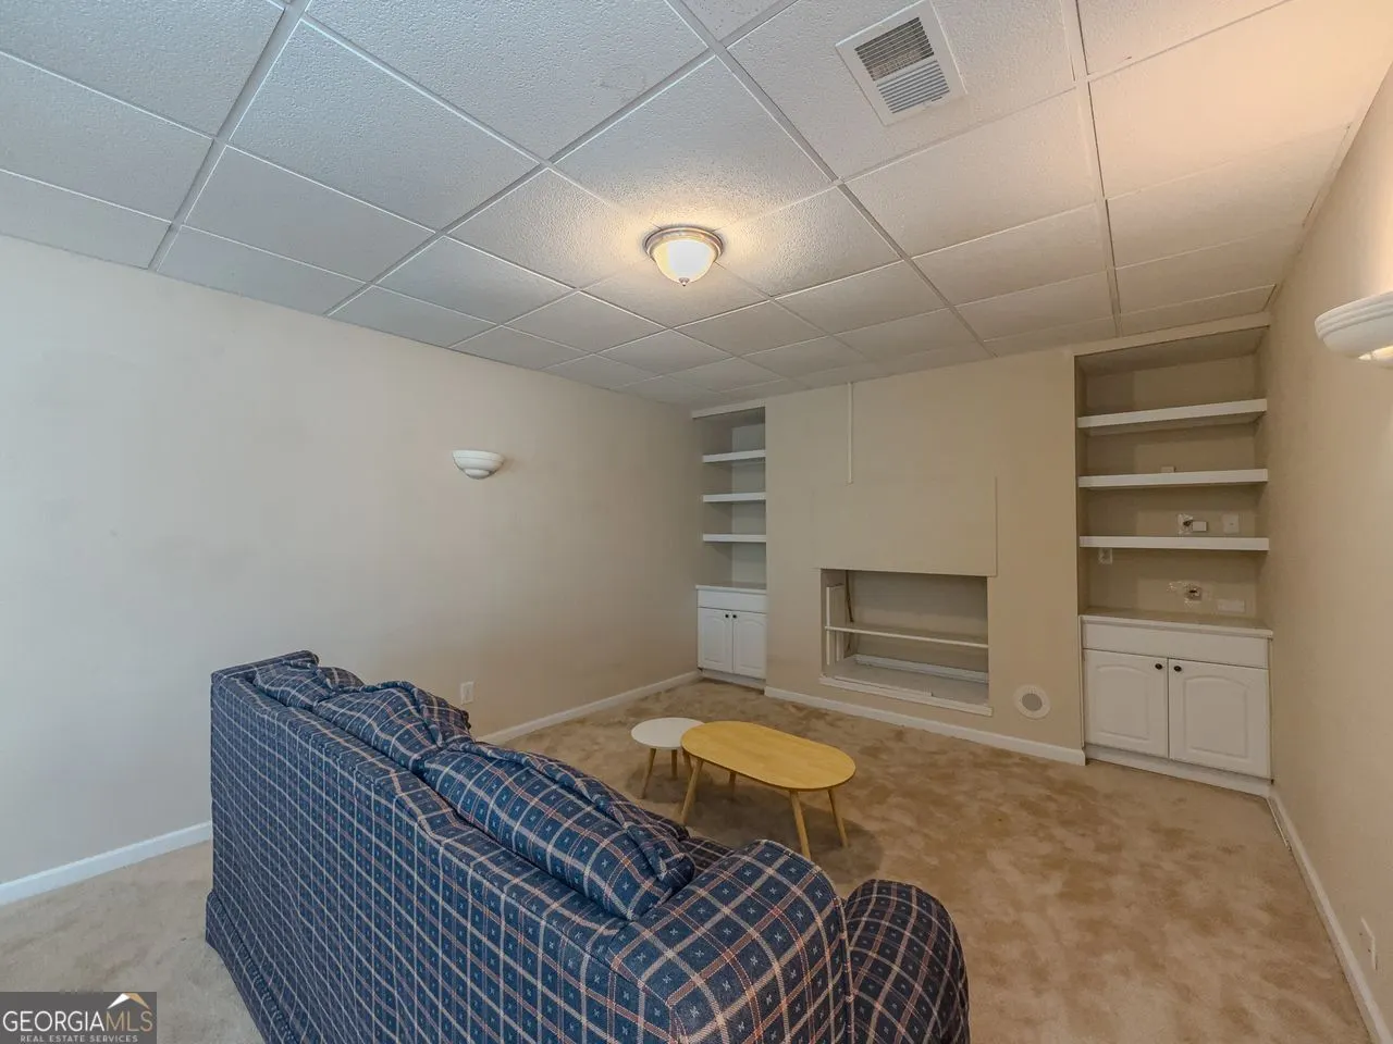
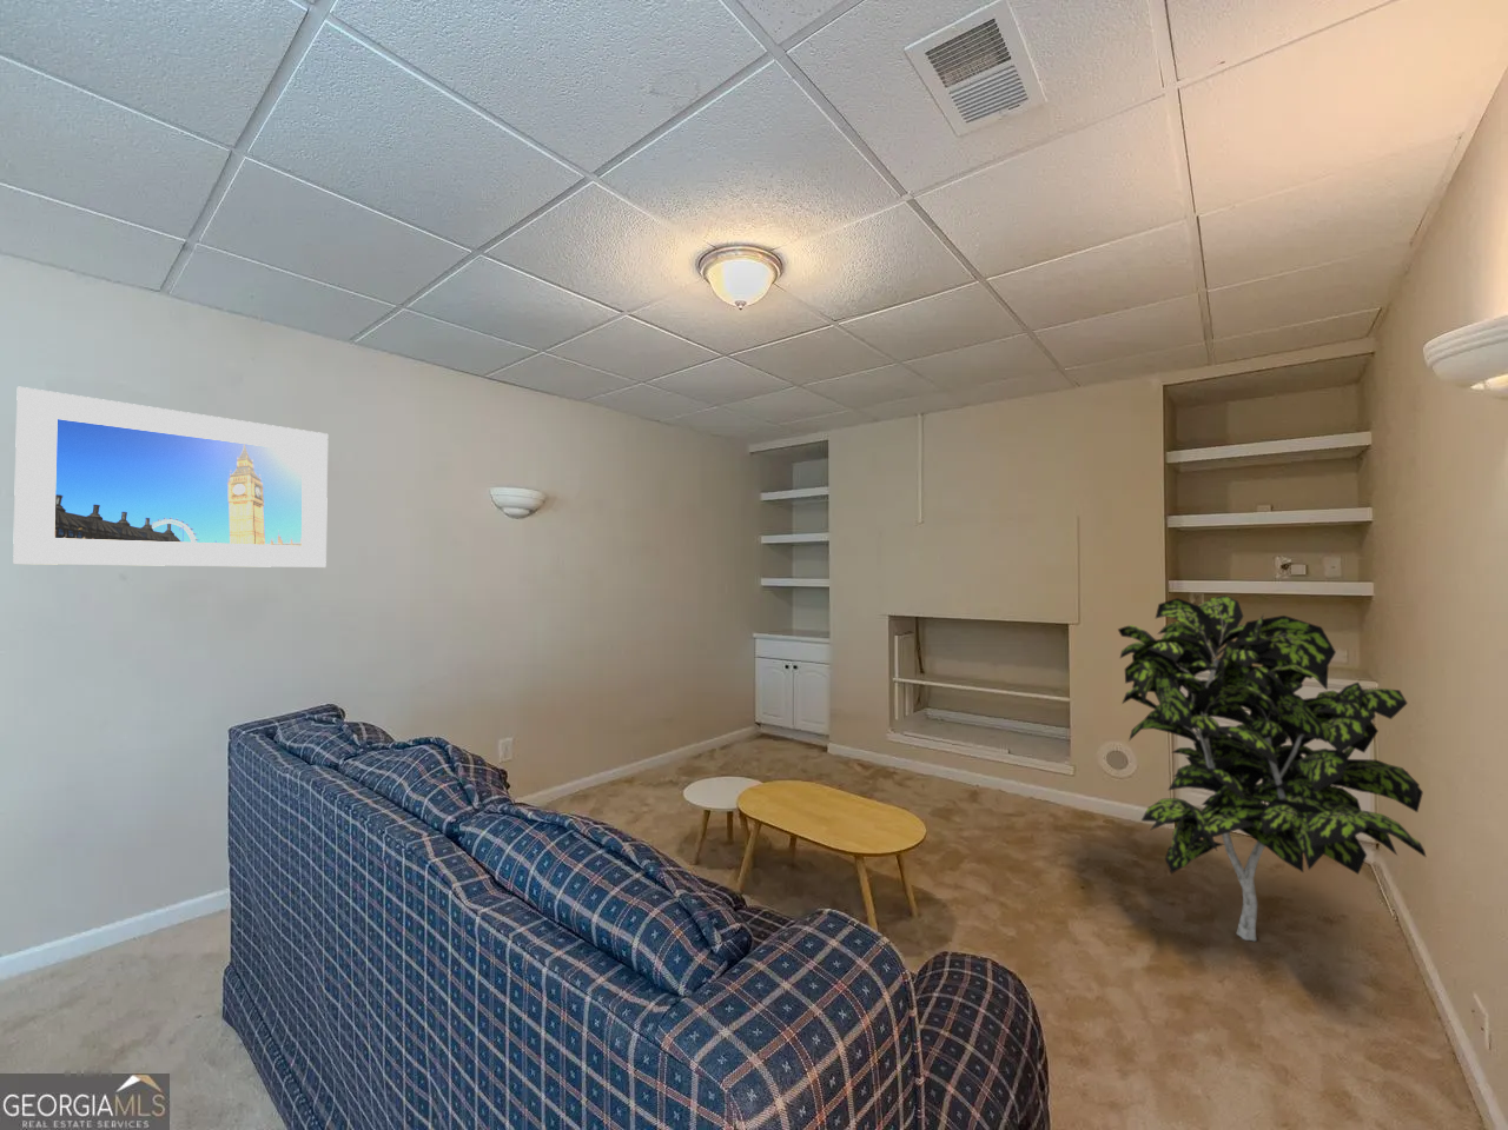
+ indoor plant [1117,595,1428,942]
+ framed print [12,386,329,569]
